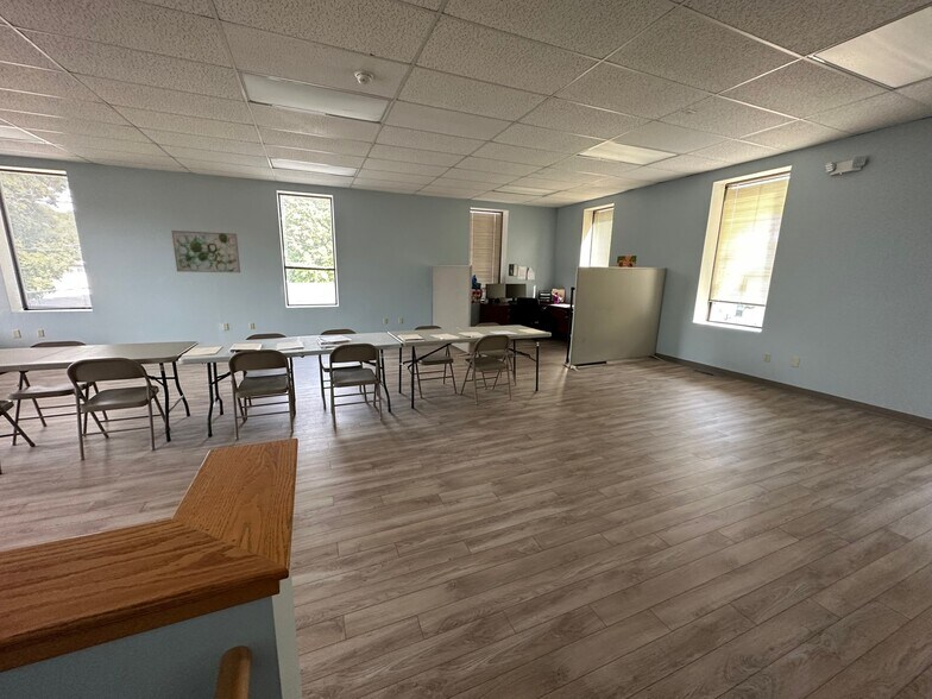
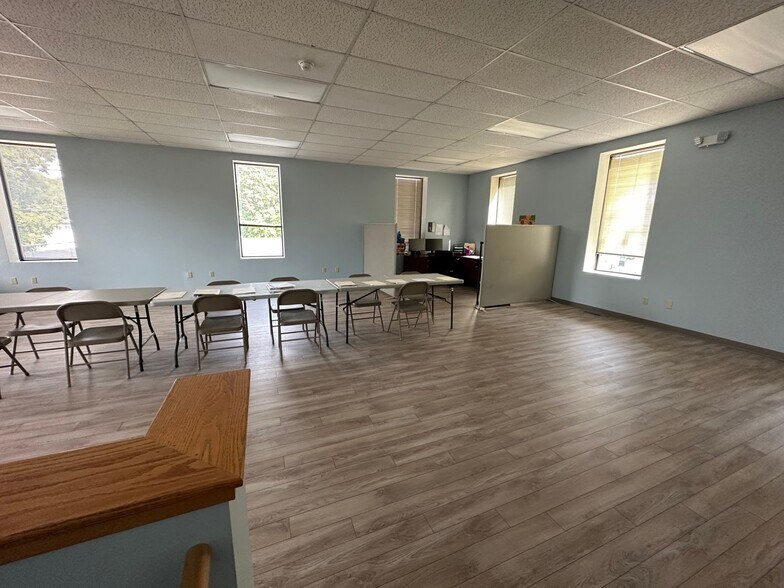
- wall art [170,229,241,273]
